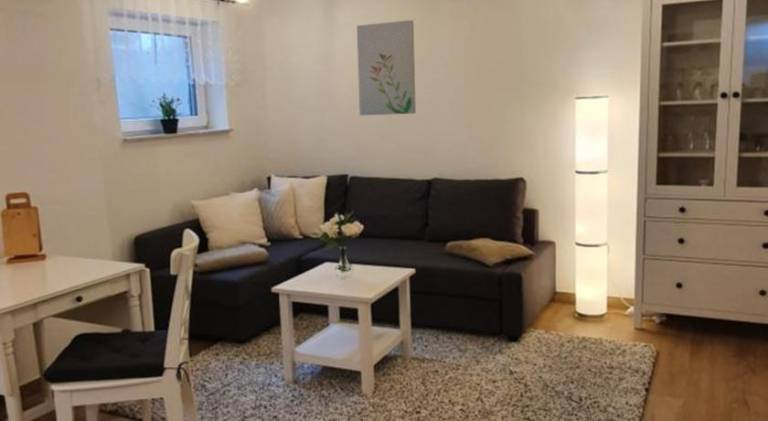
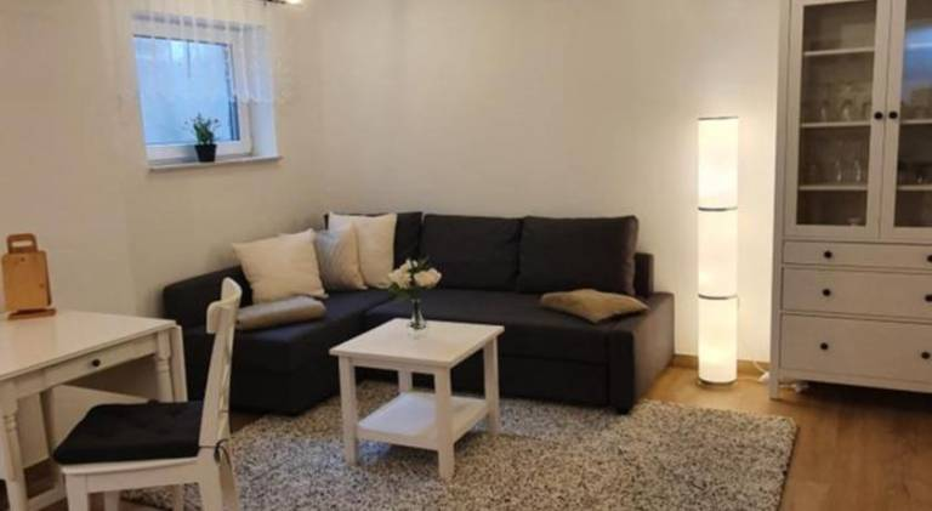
- wall art [356,19,417,116]
